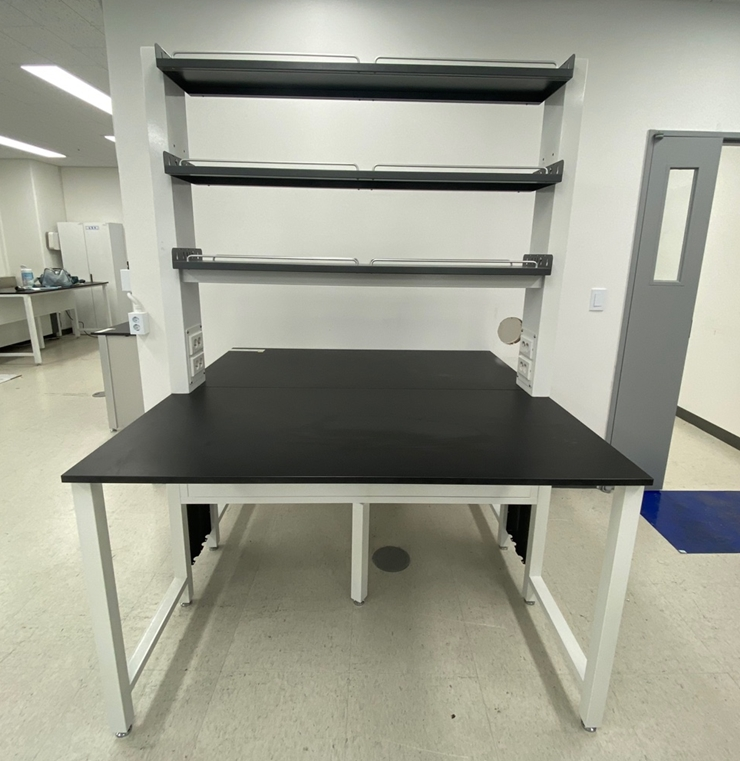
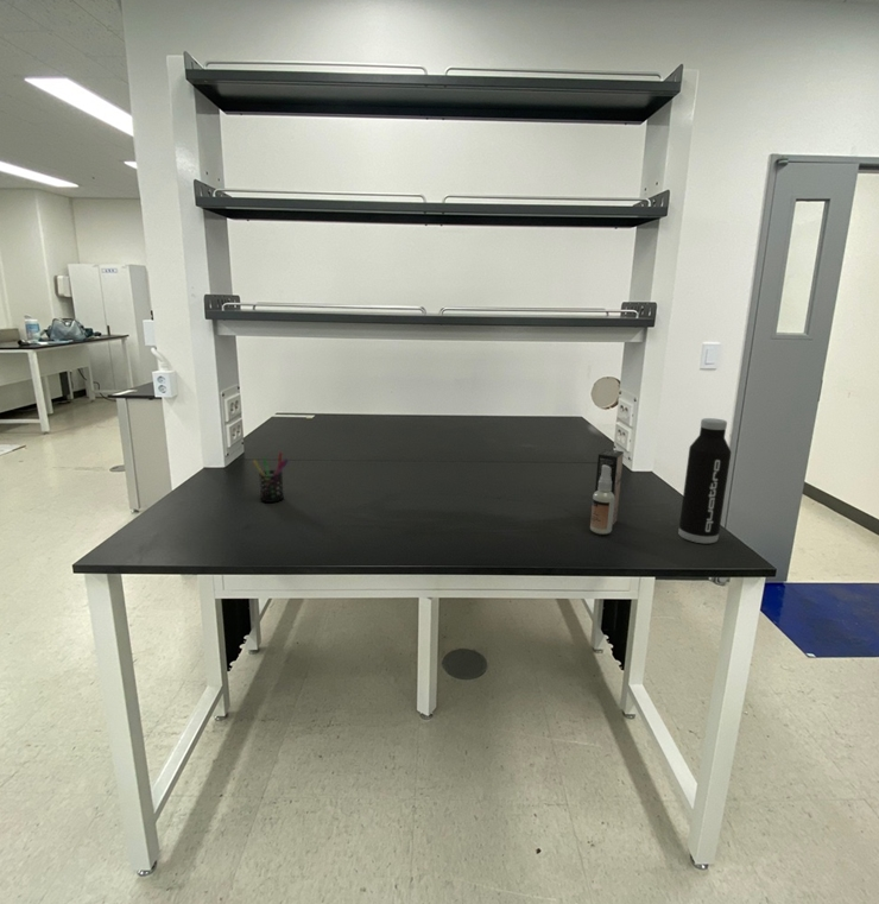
+ water bottle [677,417,733,544]
+ pen holder [252,451,290,504]
+ spray bottle [589,448,625,536]
